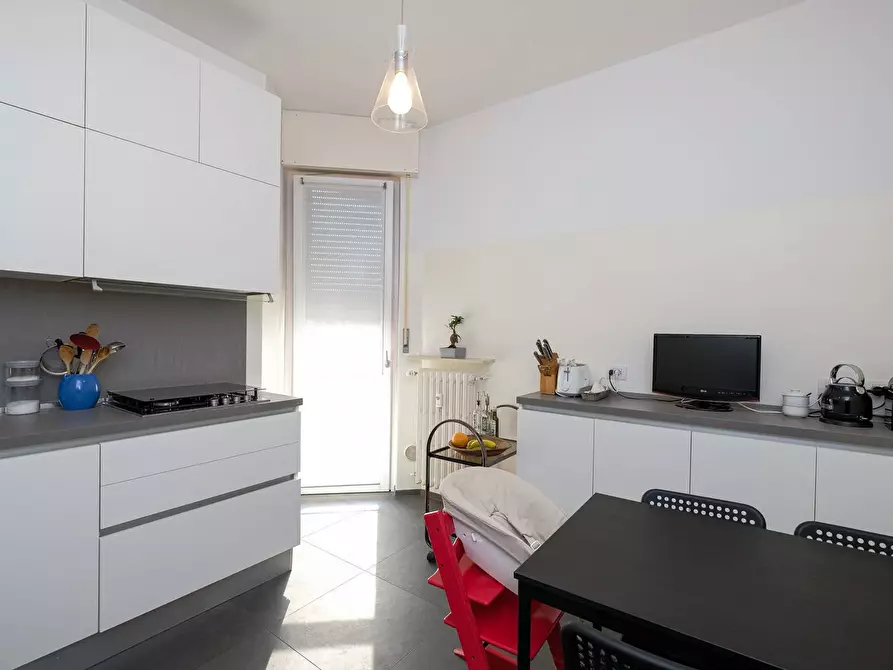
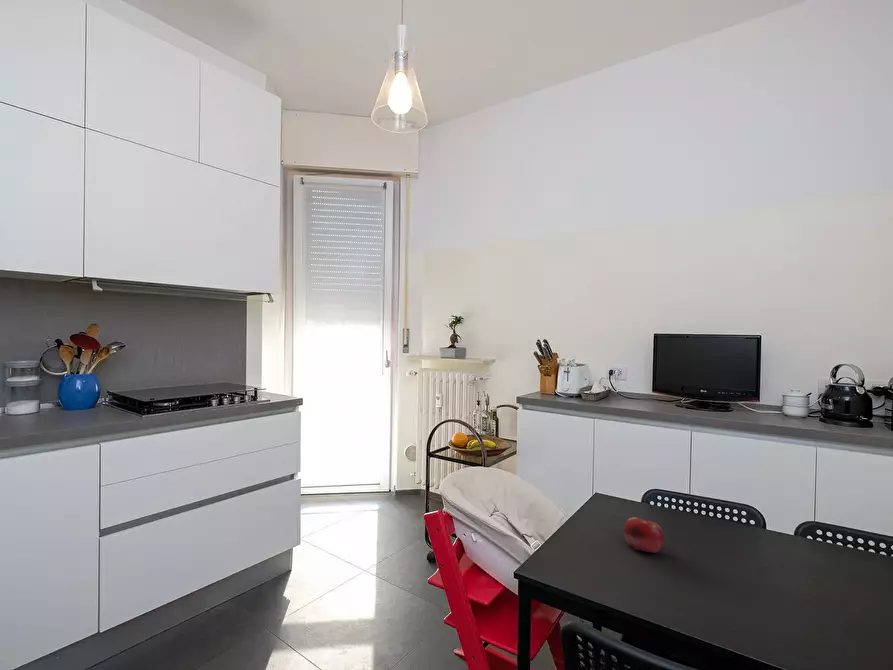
+ fruit [623,516,665,554]
